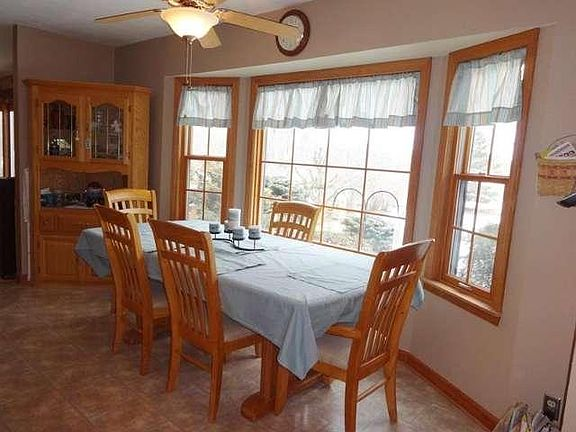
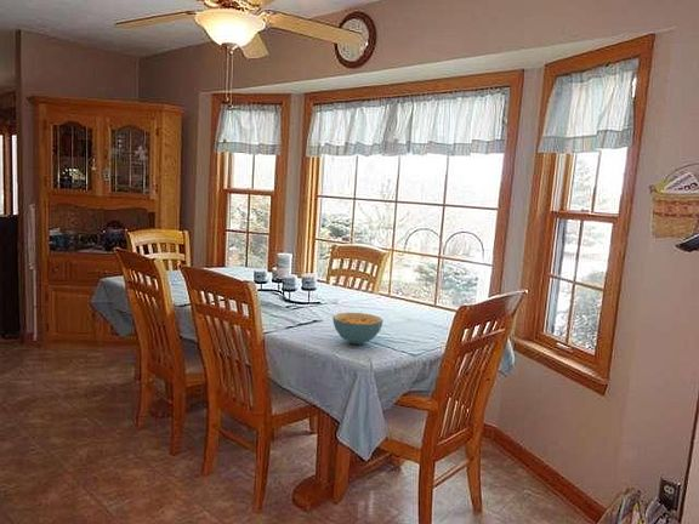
+ cereal bowl [331,312,383,346]
